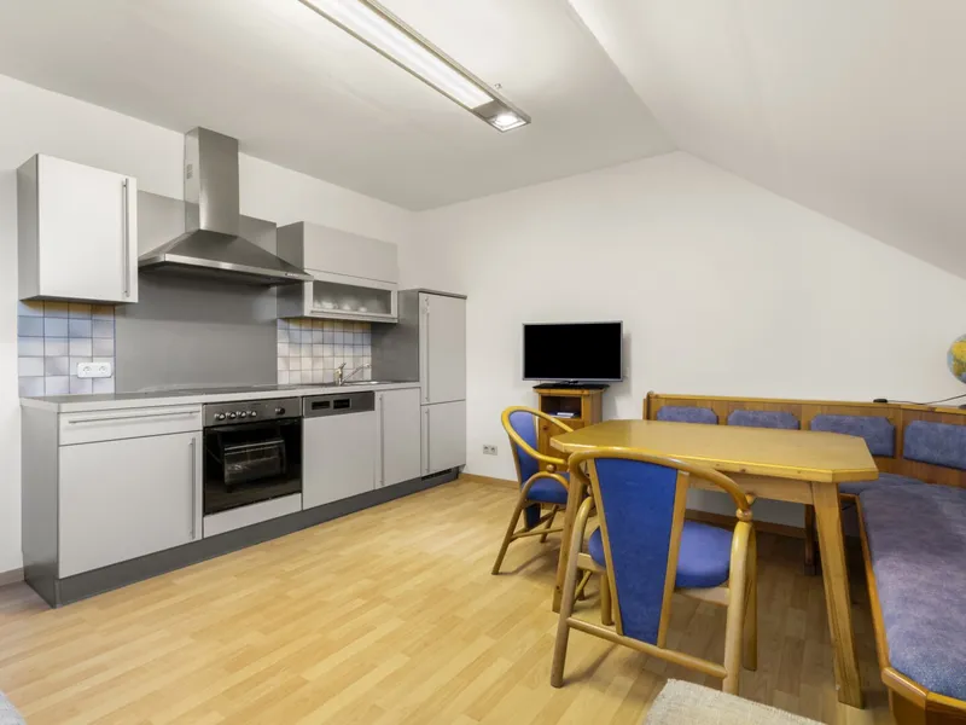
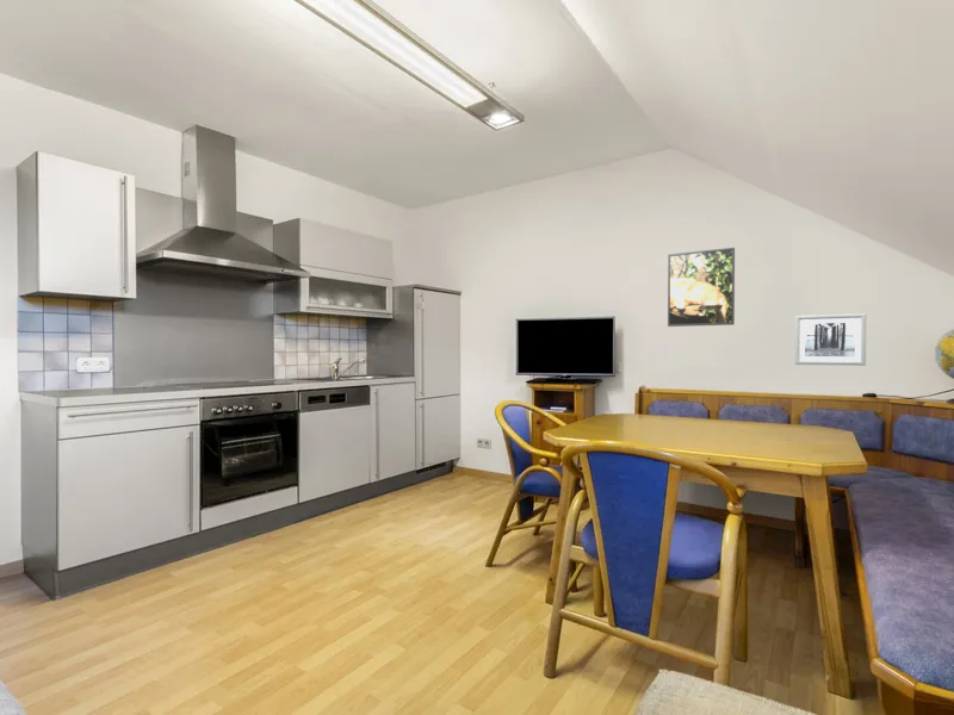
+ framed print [667,247,736,328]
+ wall art [794,312,867,367]
